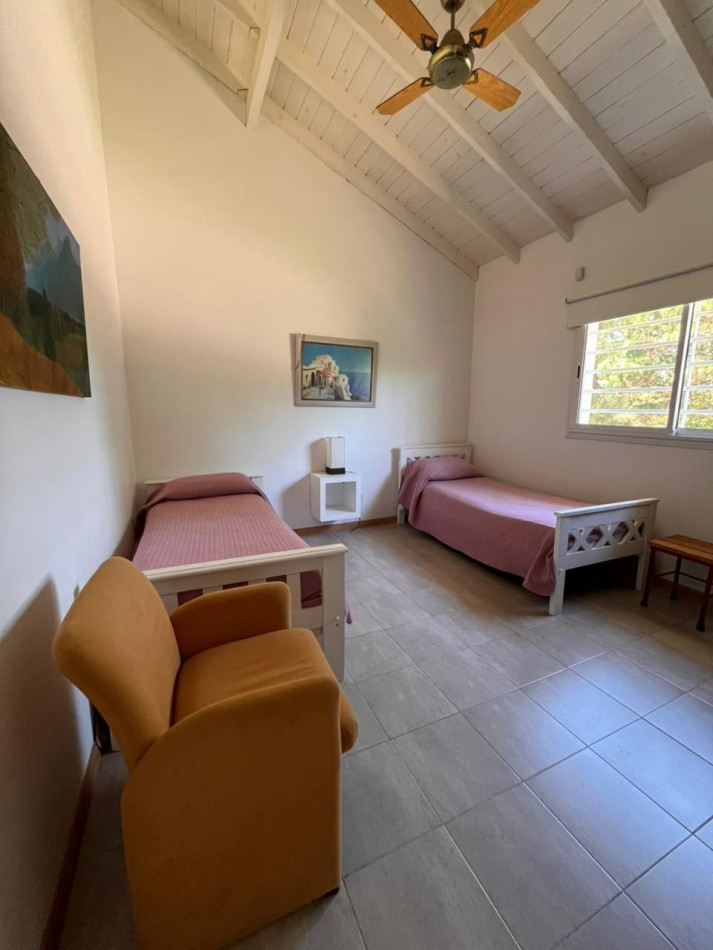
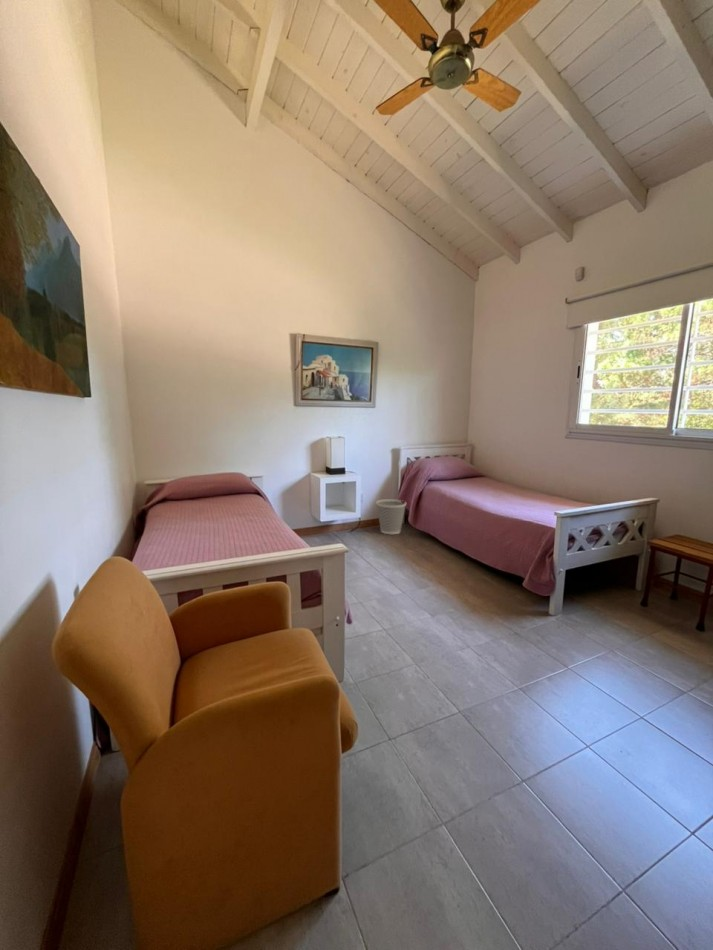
+ wastebasket [375,498,407,535]
